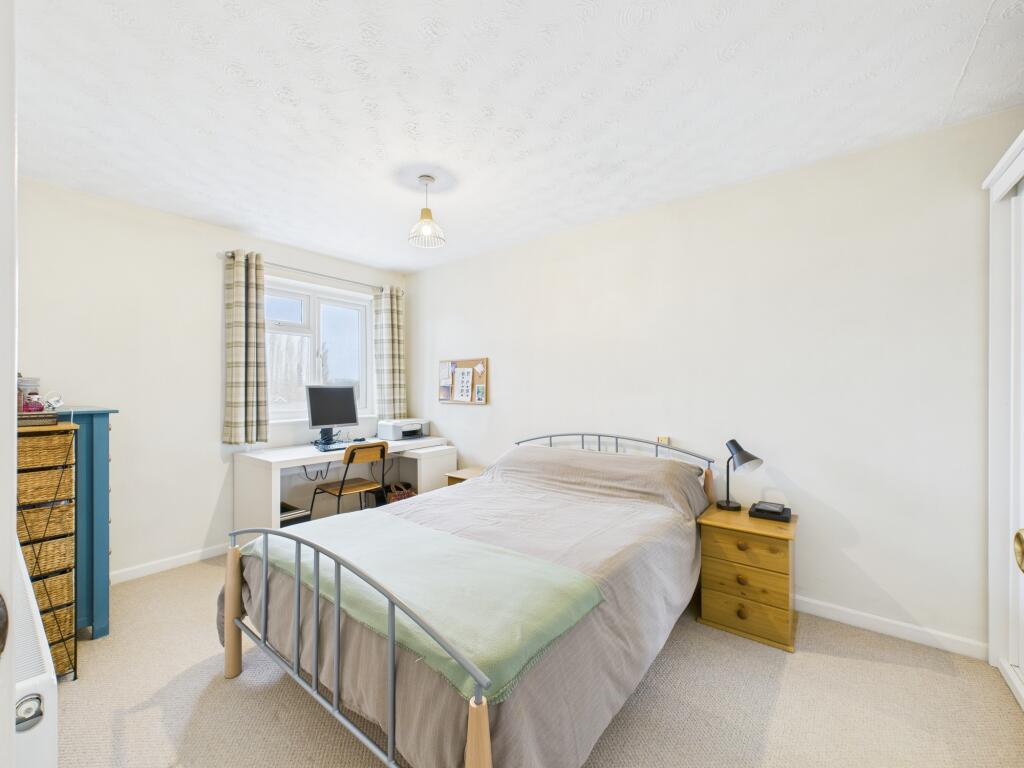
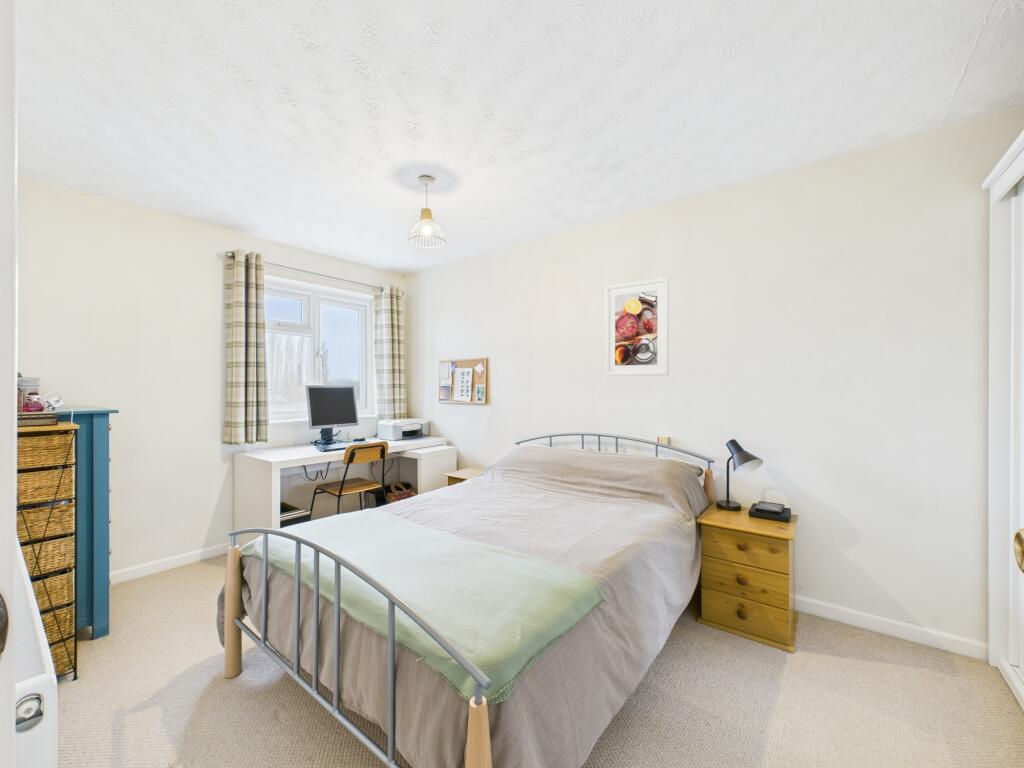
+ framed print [604,277,670,377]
